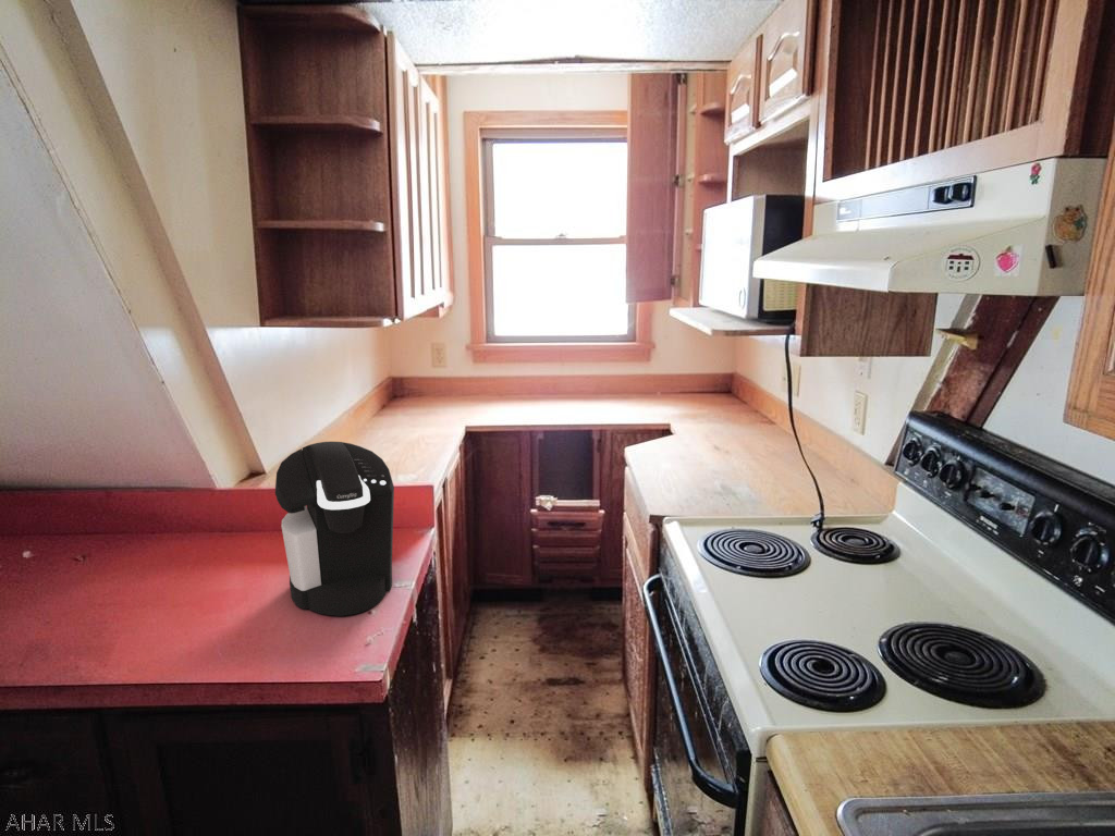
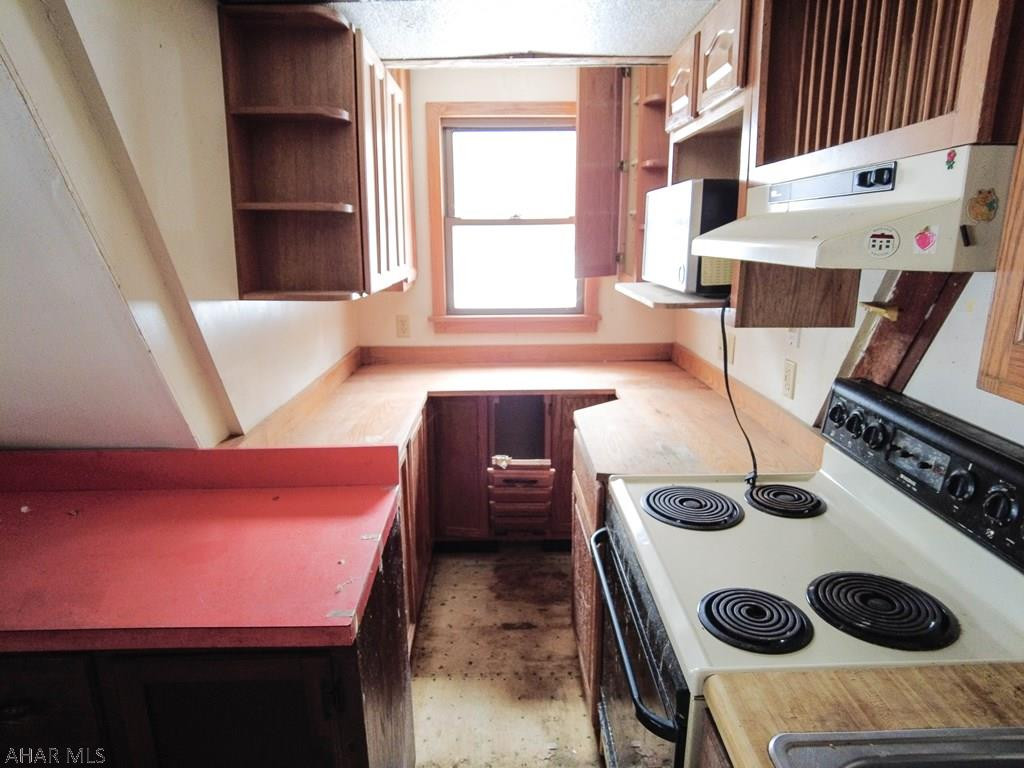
- coffee maker [274,441,395,617]
